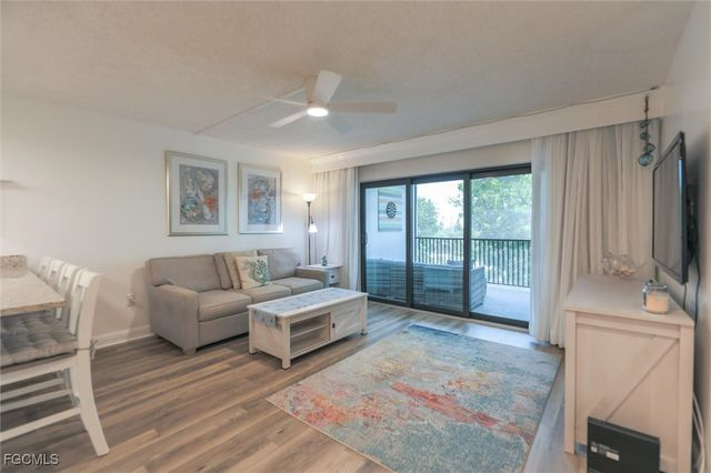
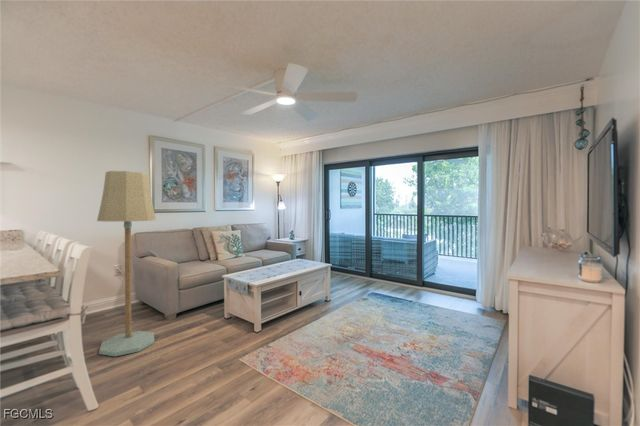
+ floor lamp [96,170,157,357]
